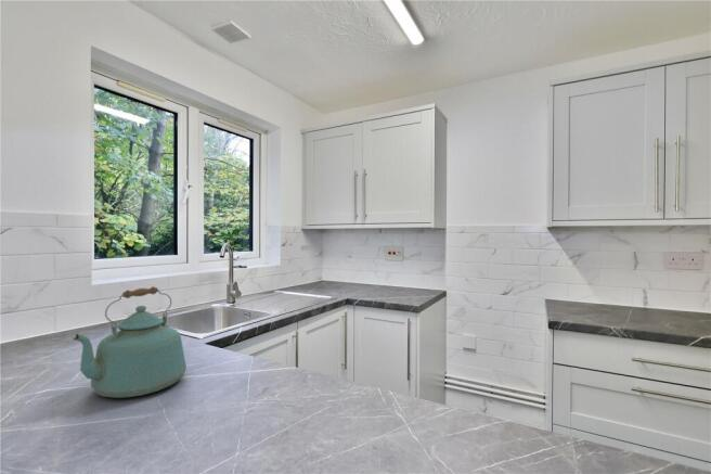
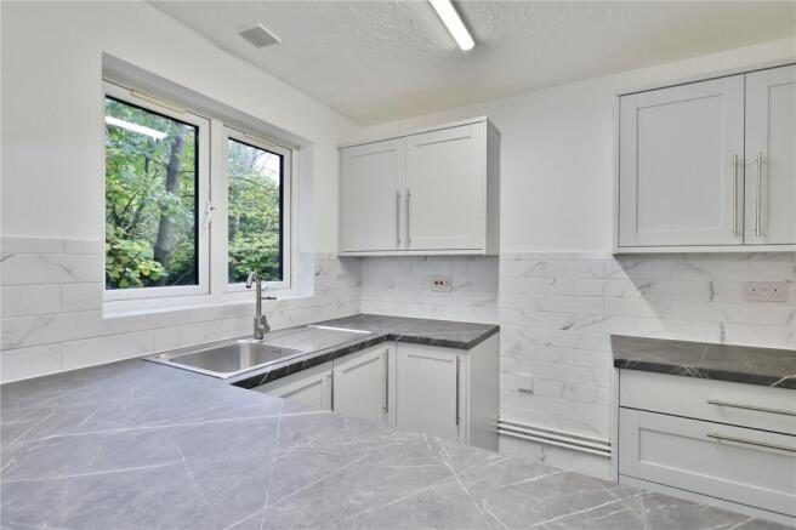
- kettle [72,285,188,399]
